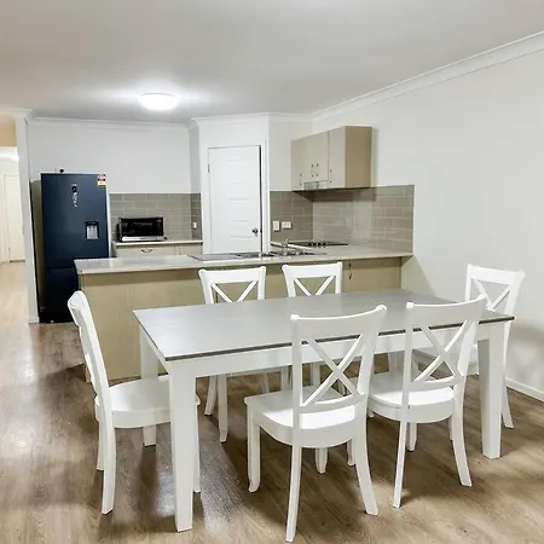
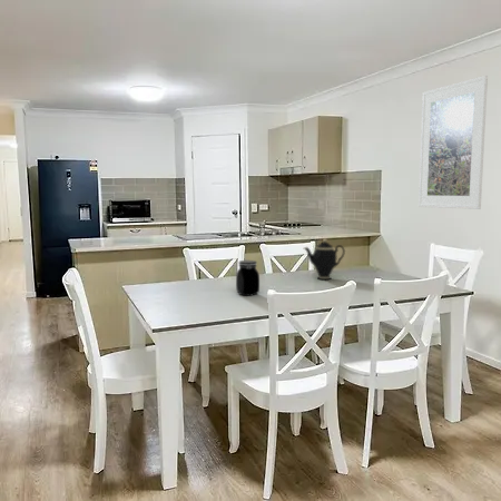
+ teapot [303,237,346,281]
+ jar [235,259,261,297]
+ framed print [418,75,489,210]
